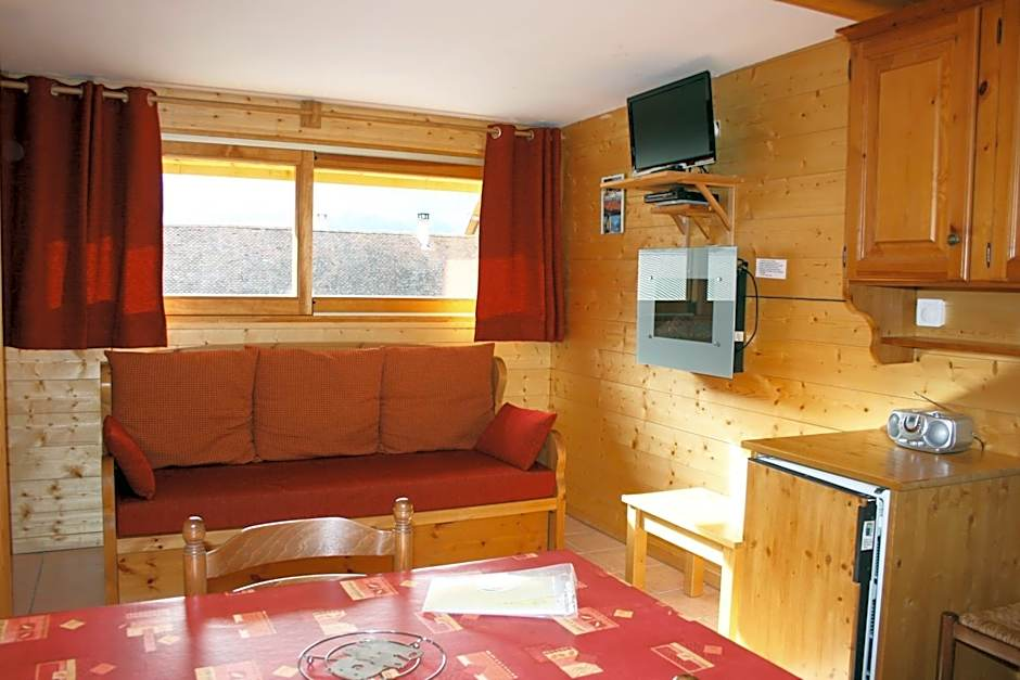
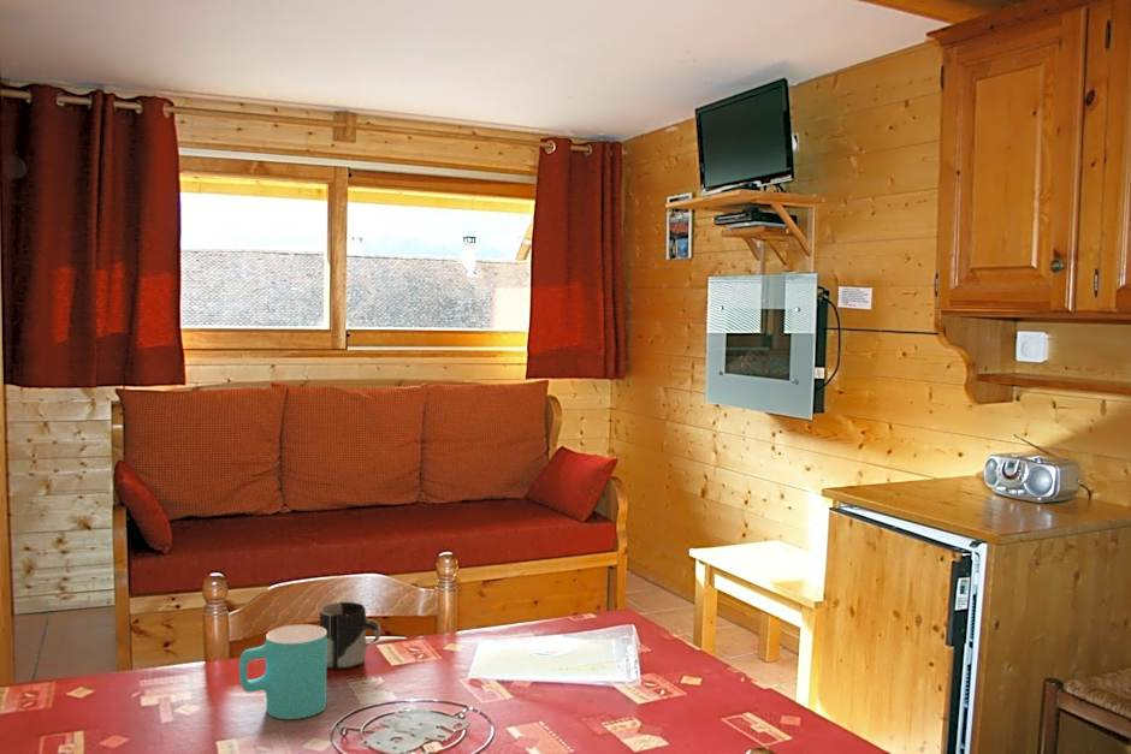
+ cup [238,623,327,720]
+ cup [319,601,383,671]
